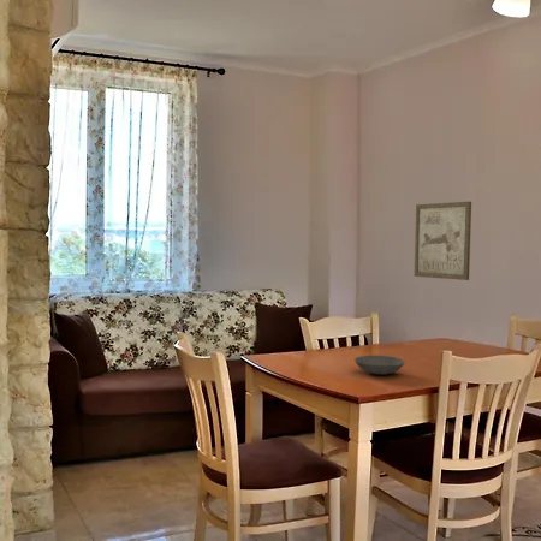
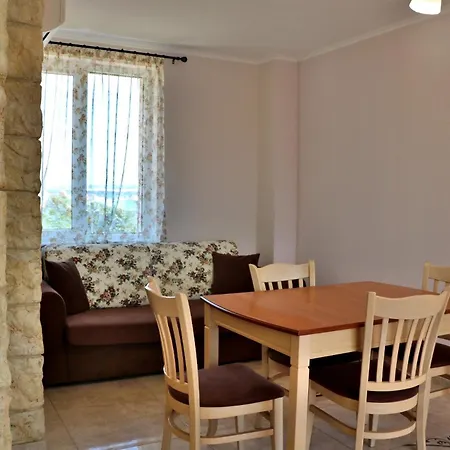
- bowl [353,355,406,376]
- wall art [414,201,472,281]
